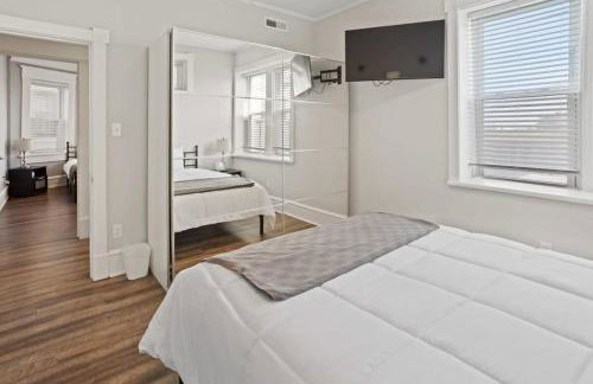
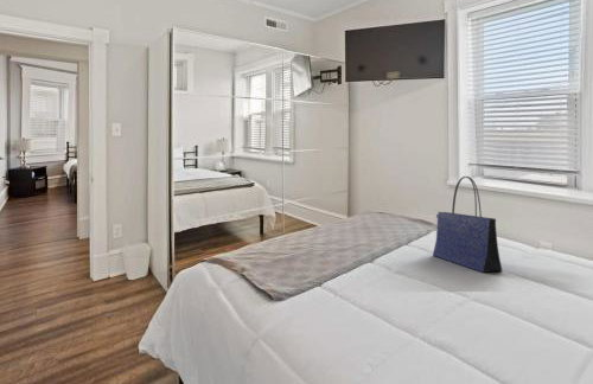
+ tote bag [432,175,503,274]
